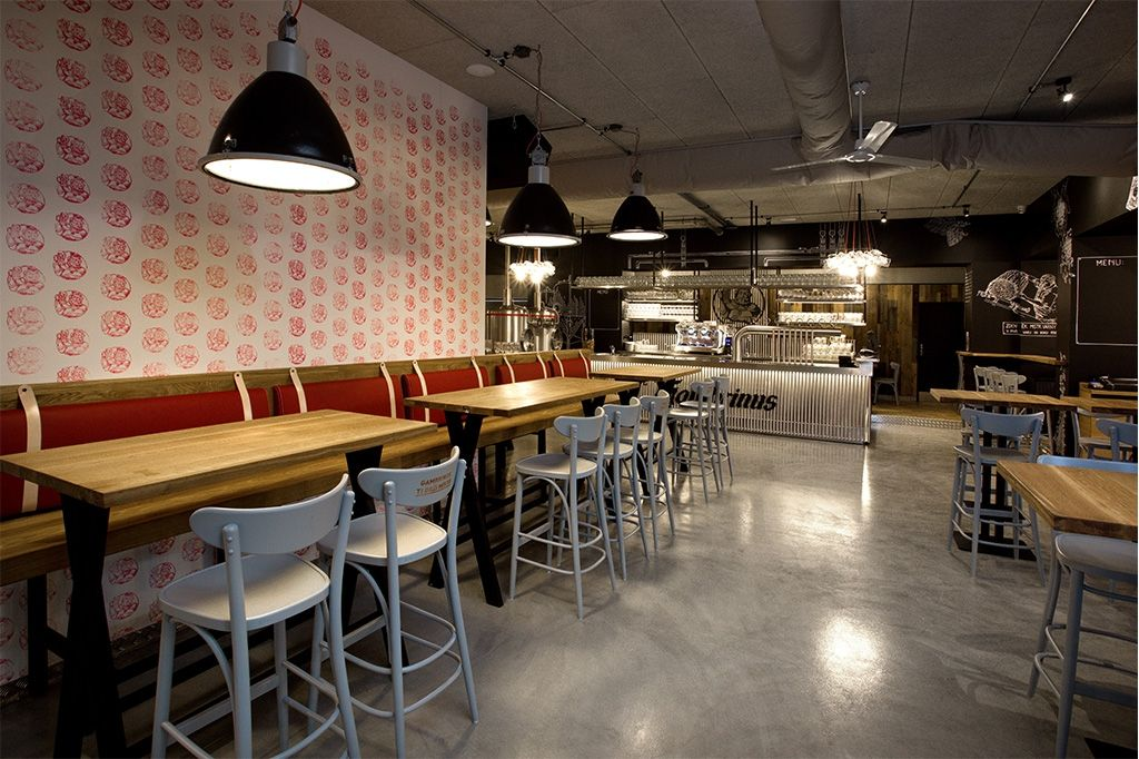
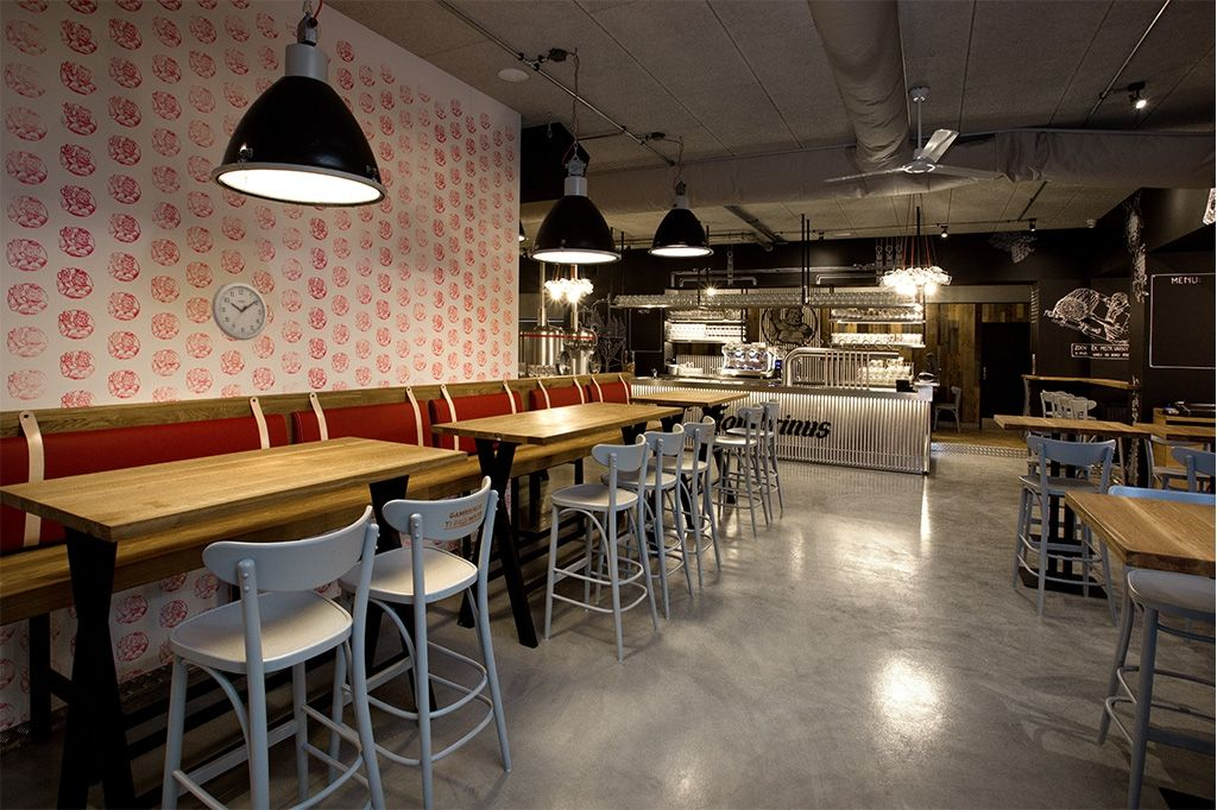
+ wall clock [210,280,269,342]
